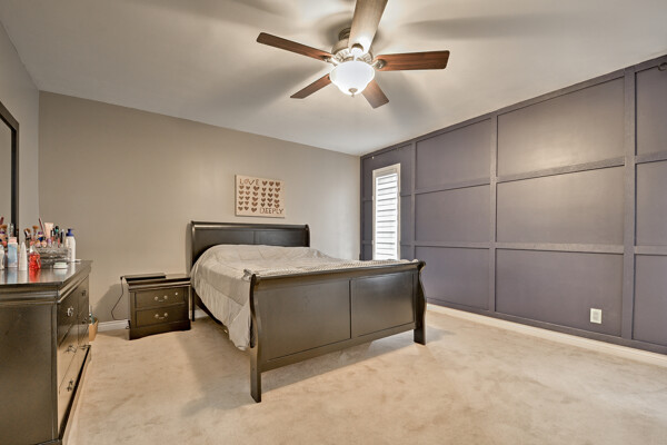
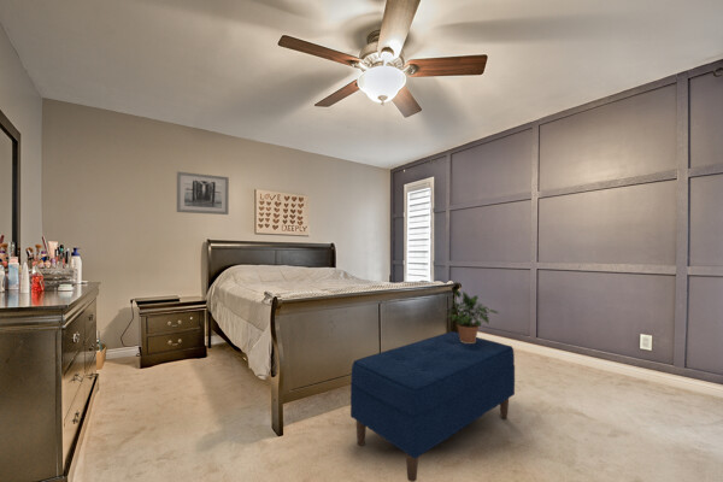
+ bench [349,330,516,482]
+ wall art [176,171,230,216]
+ potted plant [445,289,499,343]
